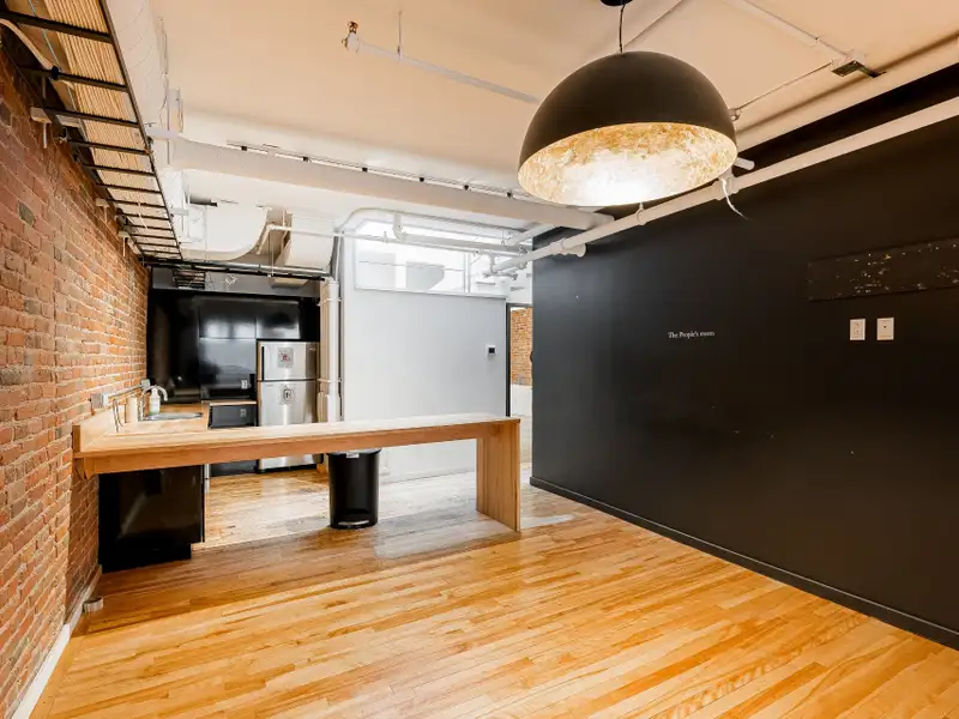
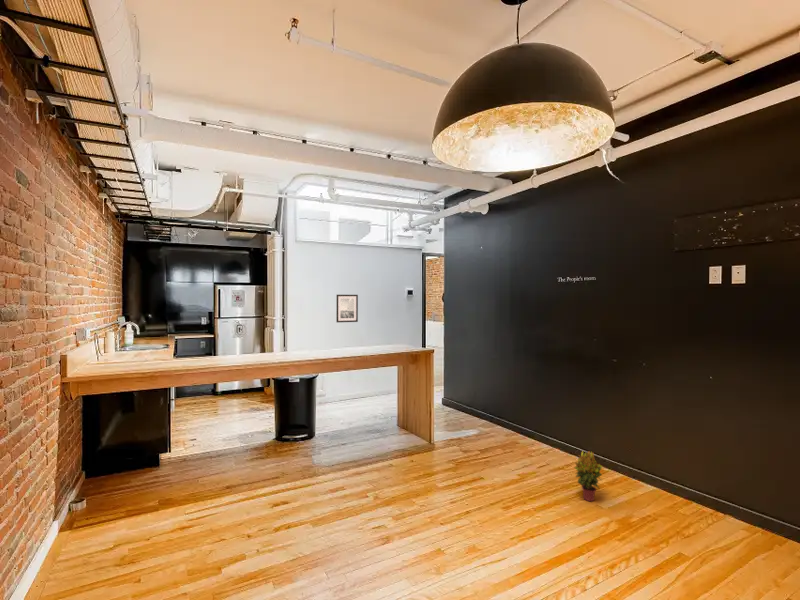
+ wall art [335,294,359,323]
+ potted plant [573,450,604,502]
